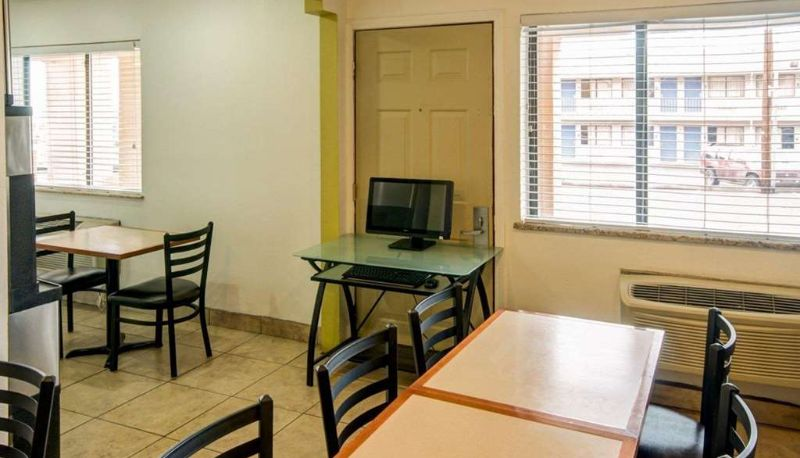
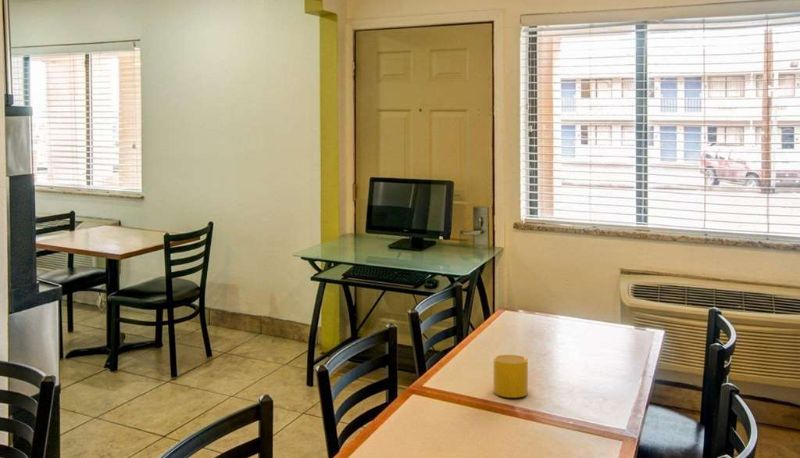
+ cup [493,354,529,399]
